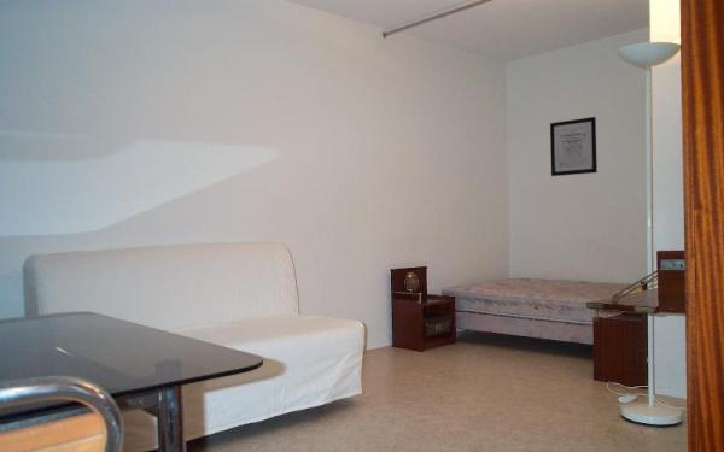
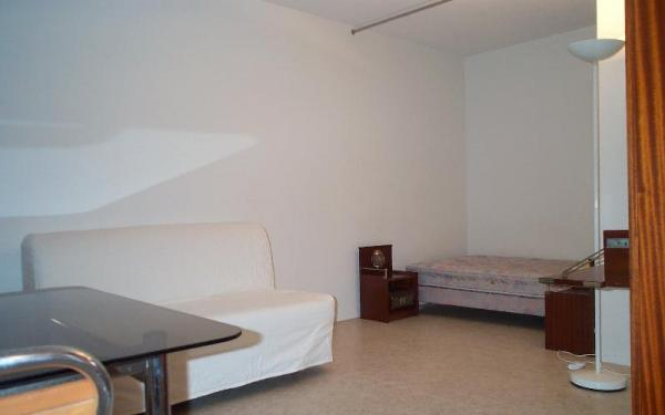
- wall art [549,116,599,177]
